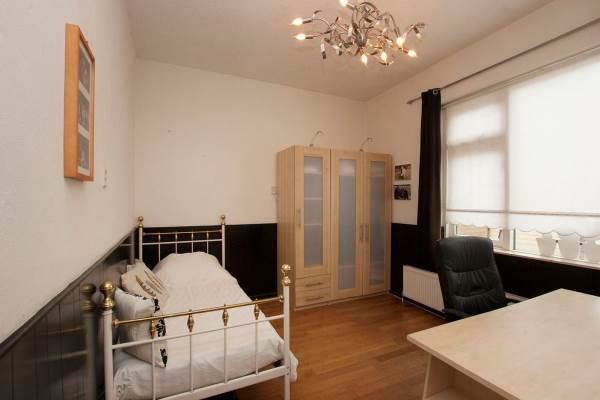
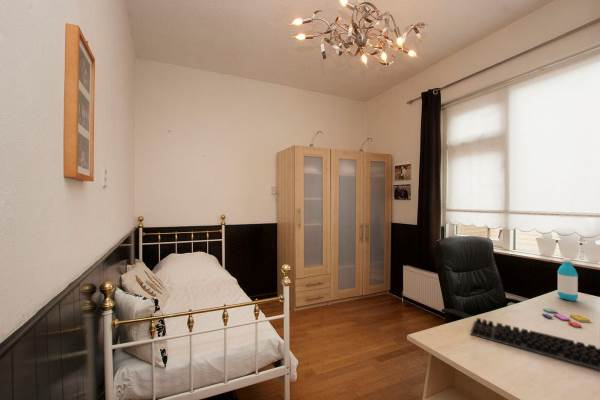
+ water bottle [556,257,579,302]
+ books [541,307,591,328]
+ computer keyboard [469,317,600,371]
